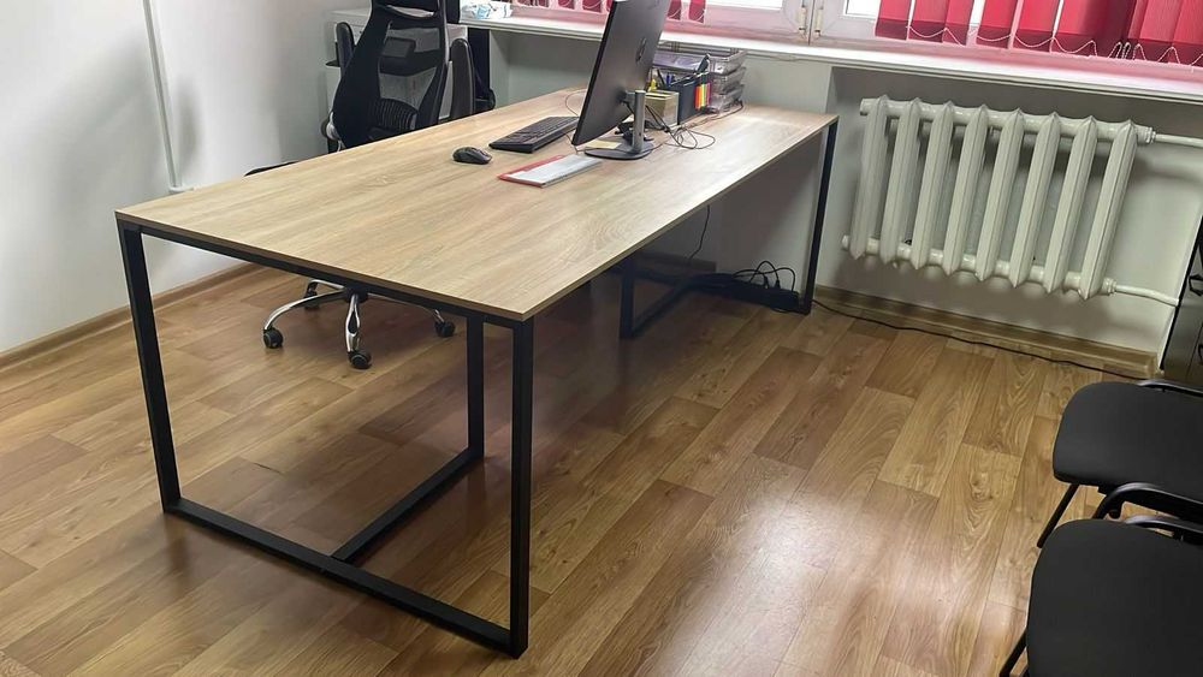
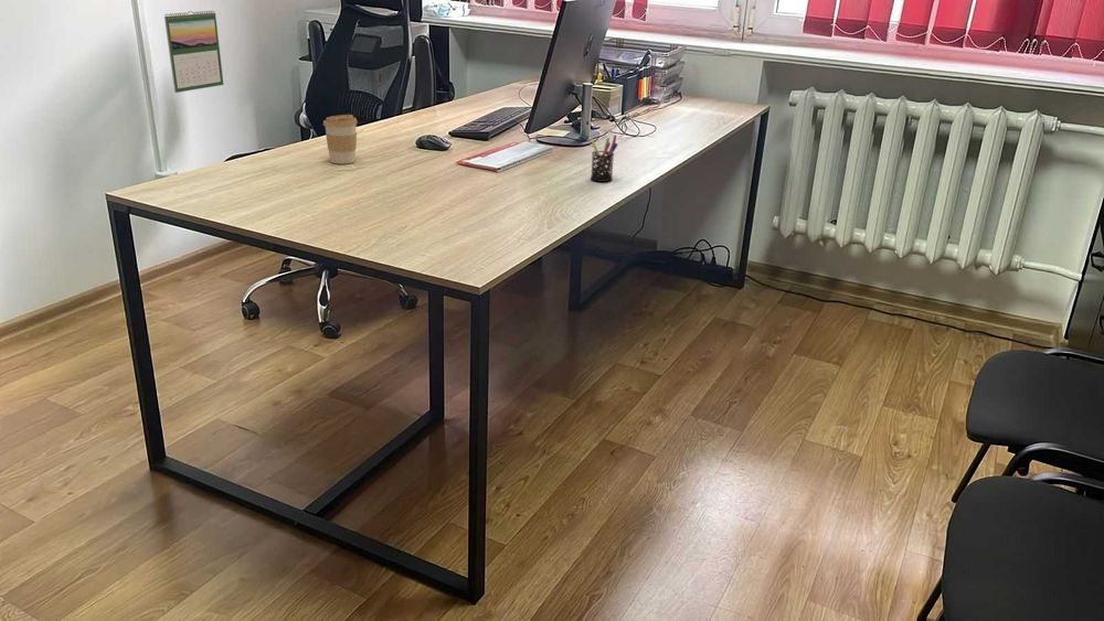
+ coffee cup [322,114,359,164]
+ pen holder [588,133,619,183]
+ calendar [163,10,224,94]
